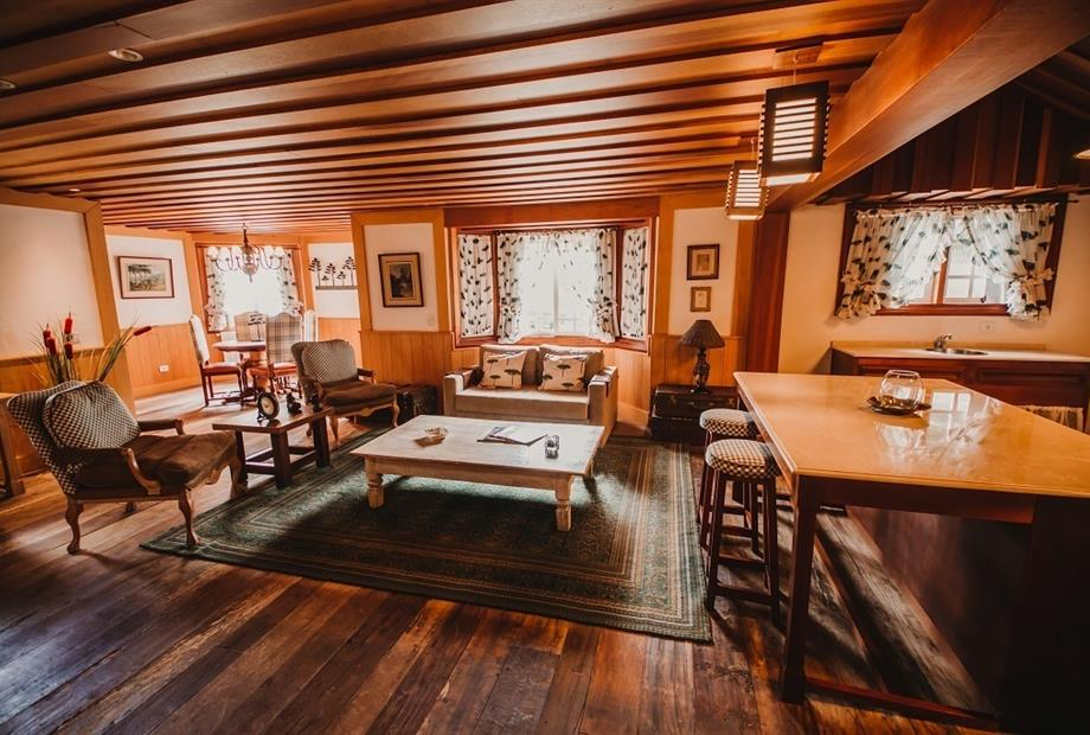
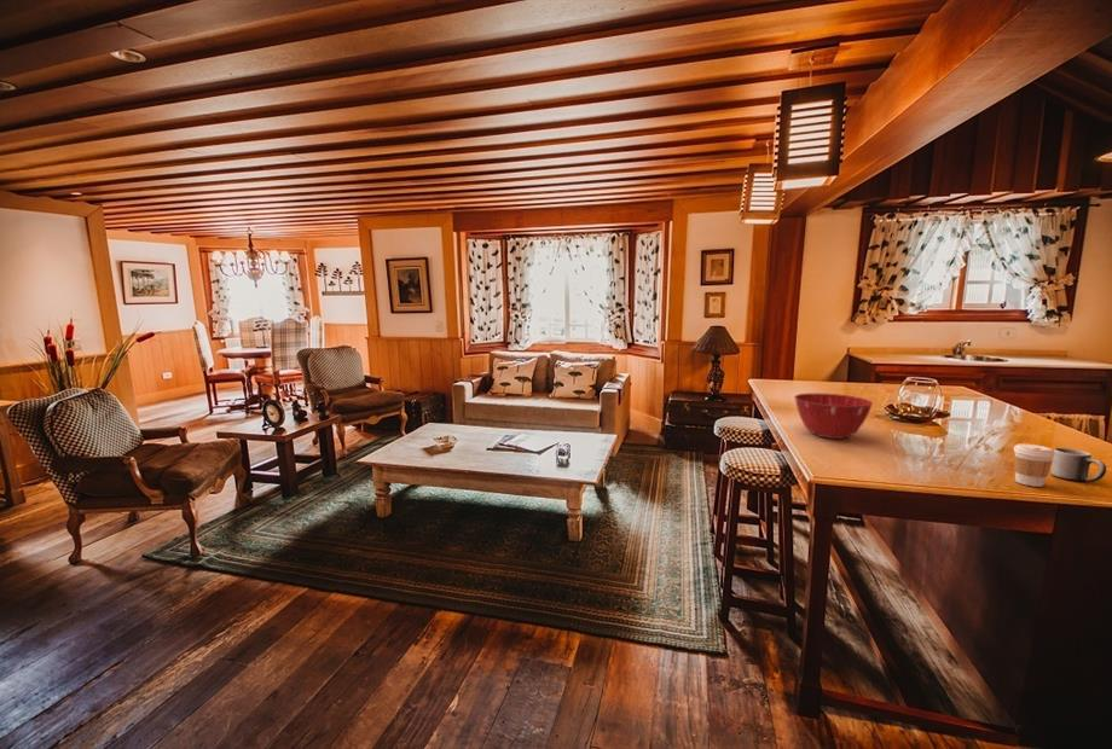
+ coffee cup [1013,442,1054,488]
+ mixing bowl [793,393,874,440]
+ mug [1049,447,1107,483]
